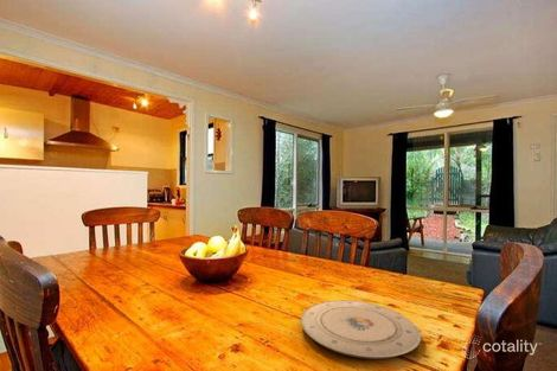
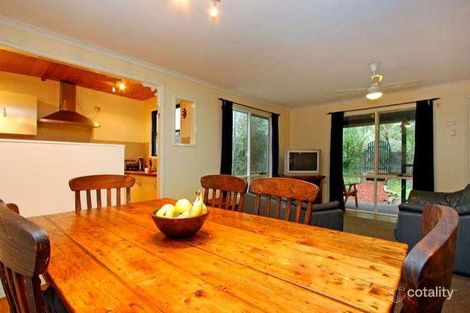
- plate [300,300,422,360]
